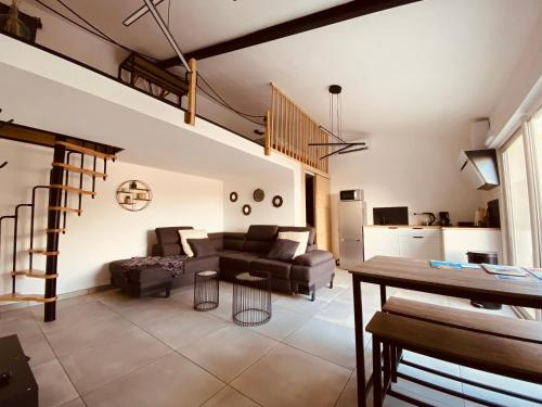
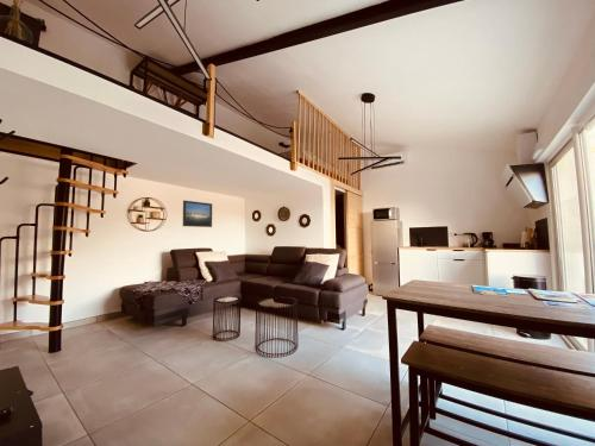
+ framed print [182,199,213,228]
